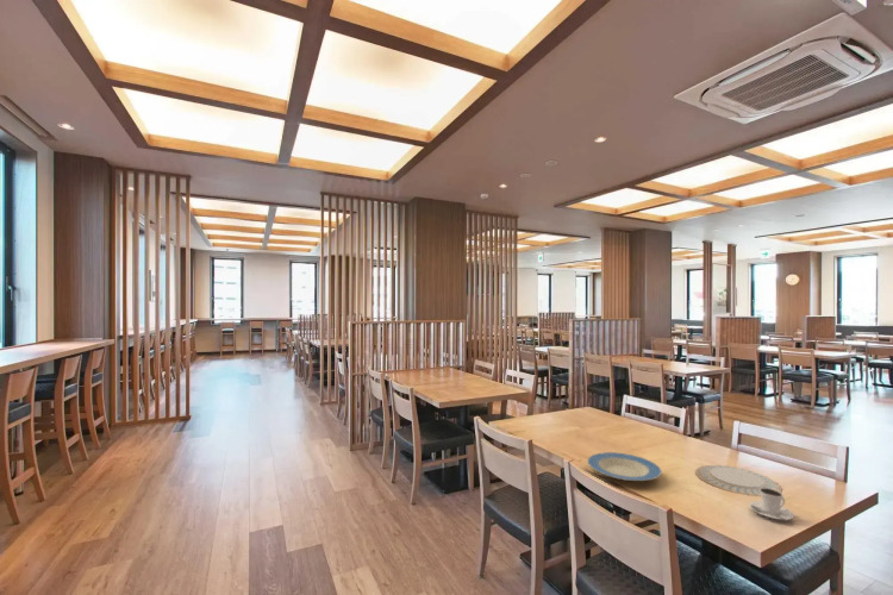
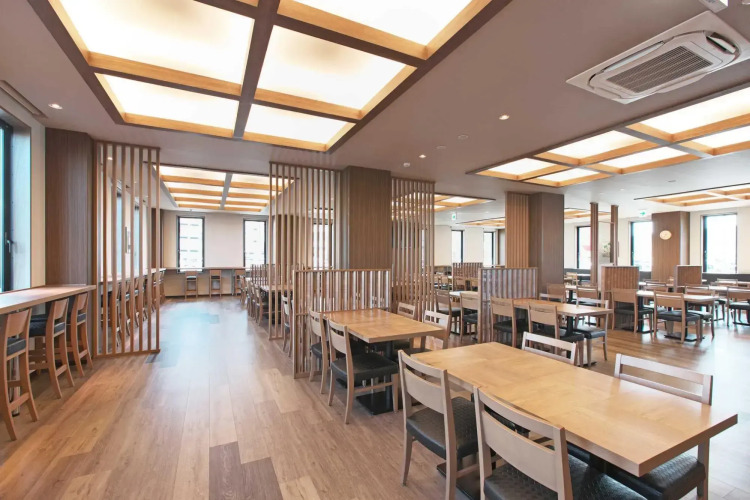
- cappuccino [748,488,795,522]
- chinaware [694,464,782,497]
- plate [586,451,663,482]
